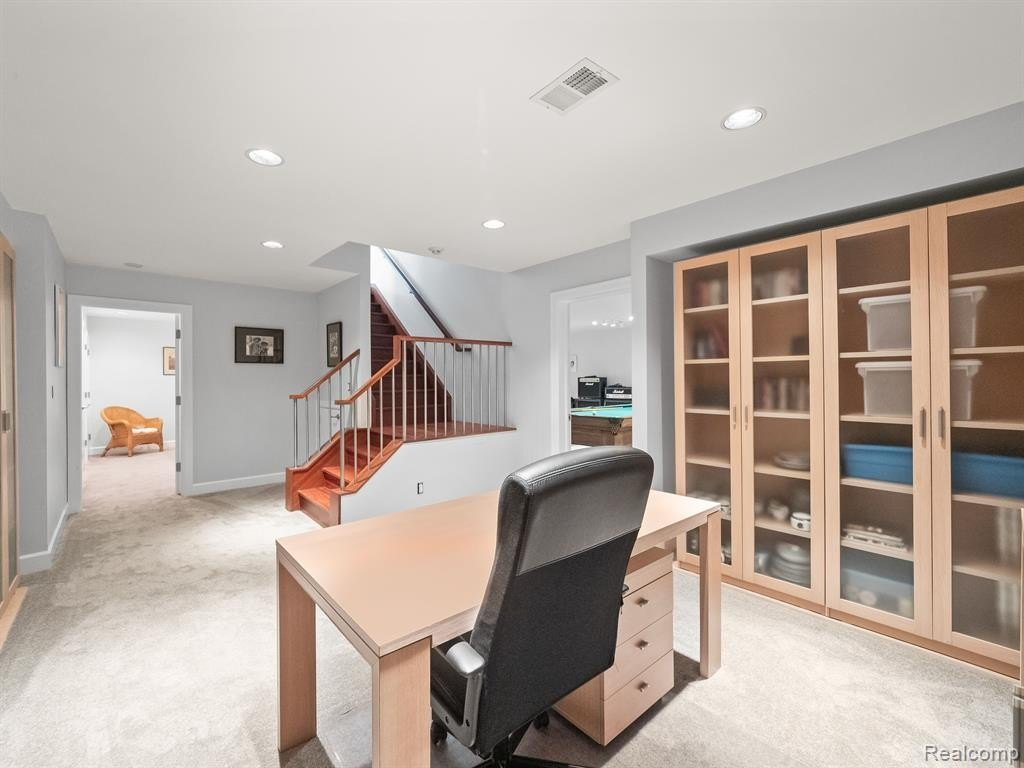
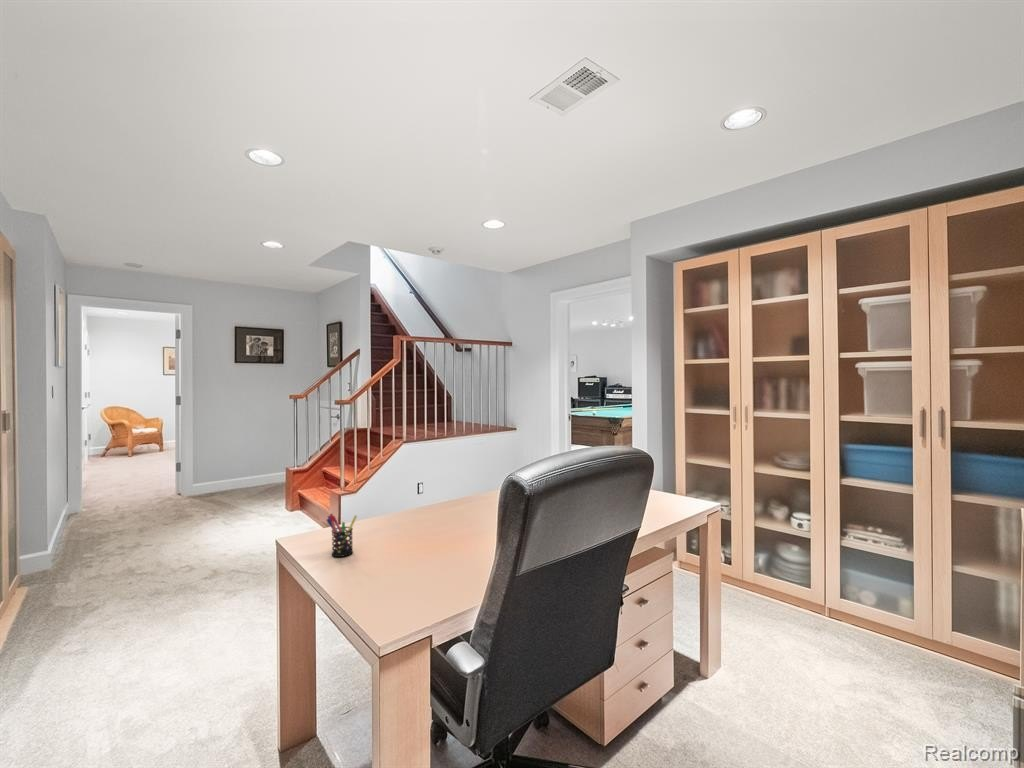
+ pen holder [326,512,358,558]
